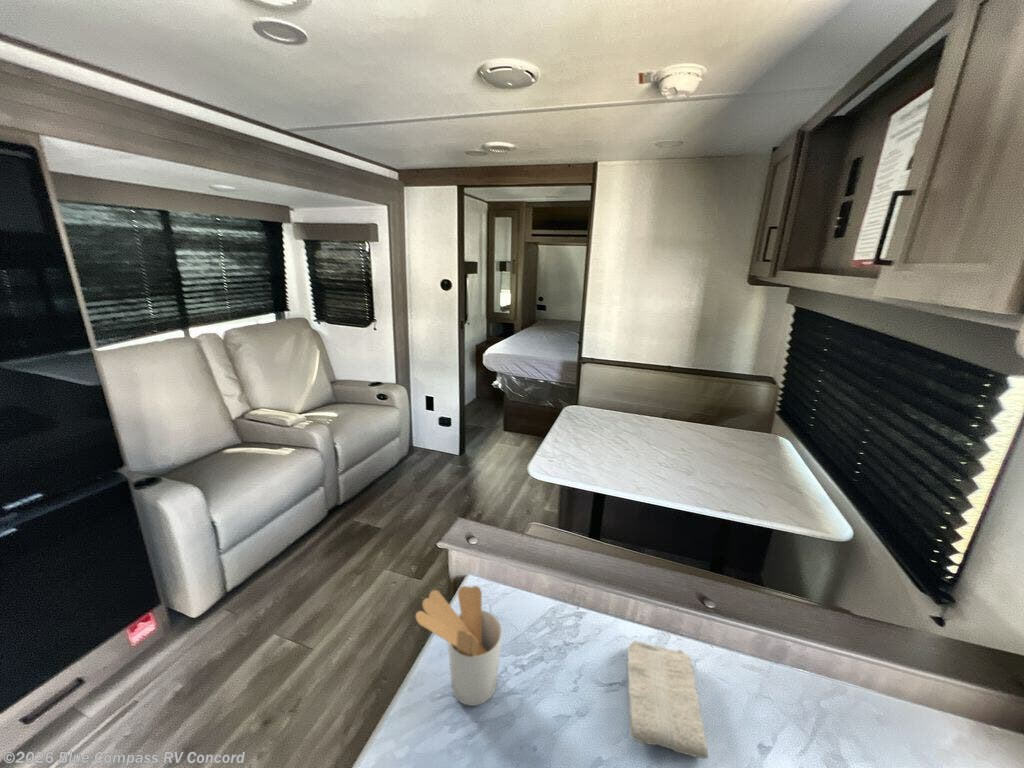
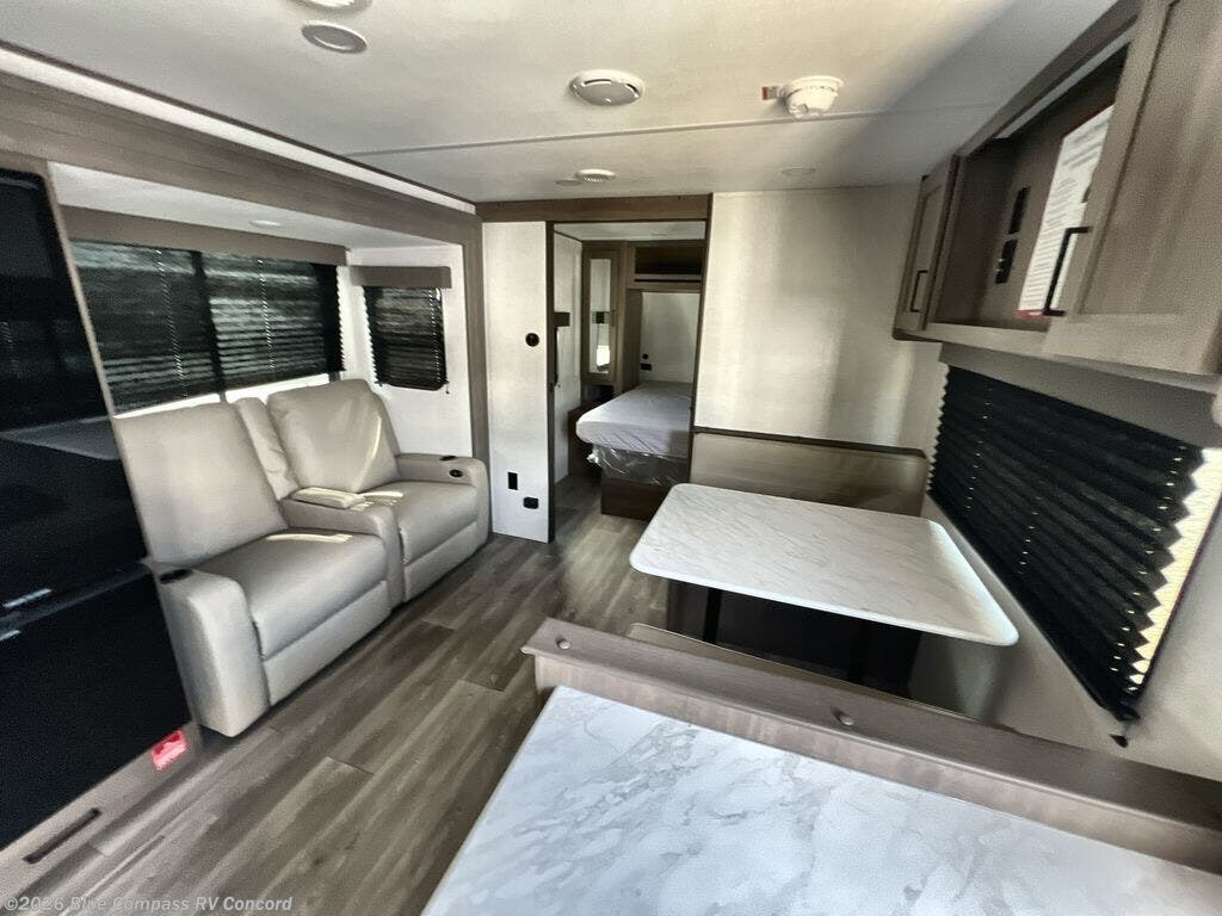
- utensil holder [415,585,503,707]
- washcloth [626,639,709,759]
